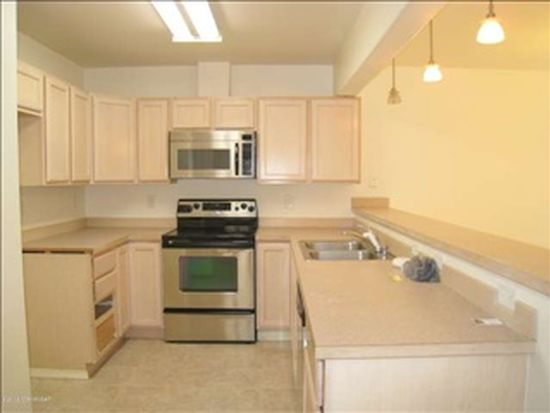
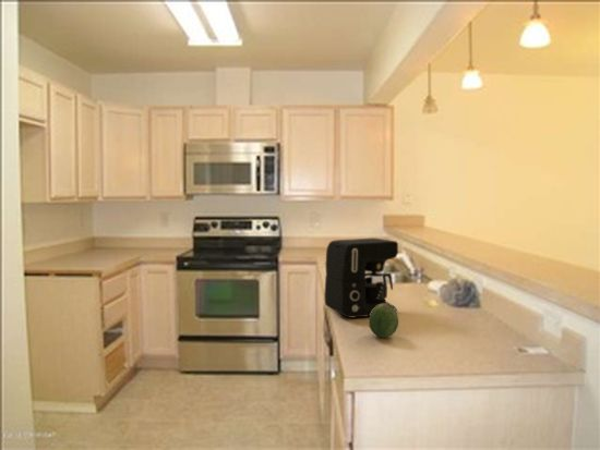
+ coffee maker [323,238,399,318]
+ fruit [368,304,399,339]
